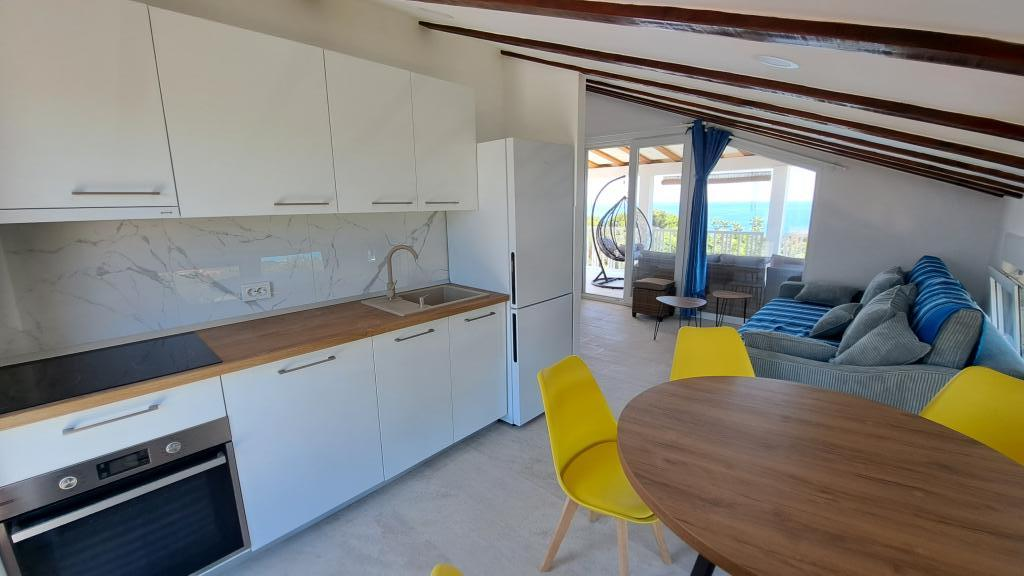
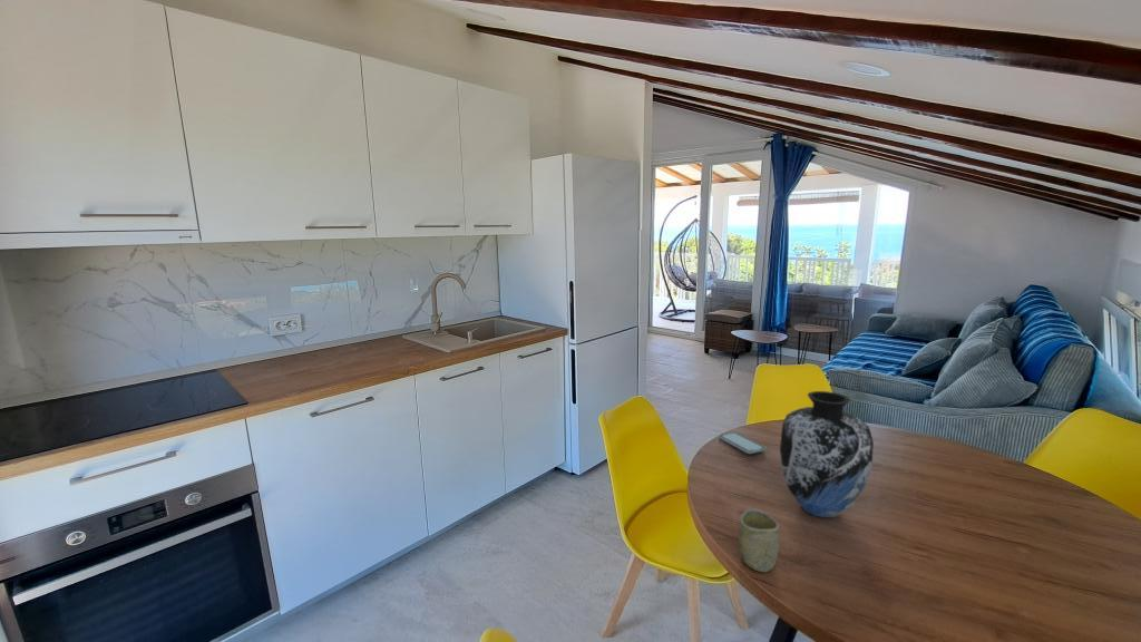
+ cup [737,508,781,573]
+ vase [779,390,875,519]
+ smartphone [718,431,767,455]
